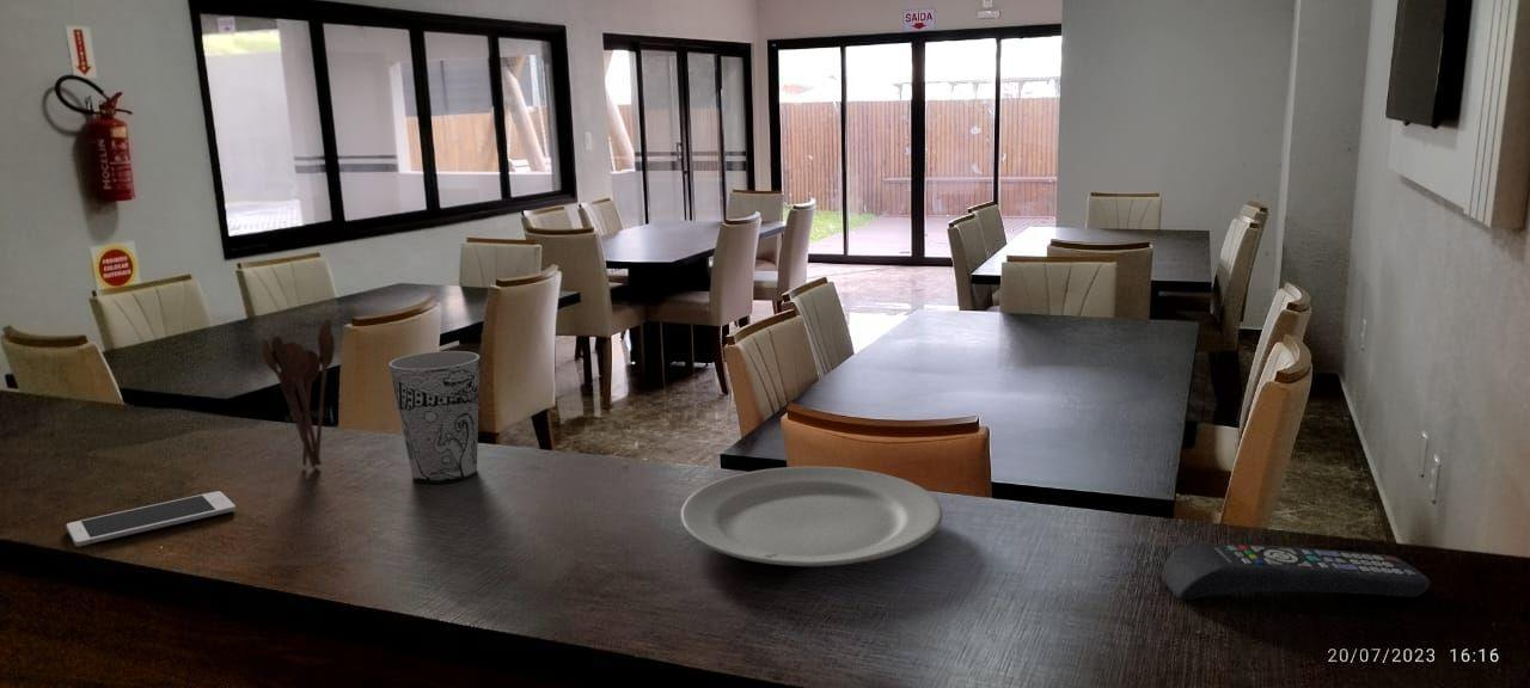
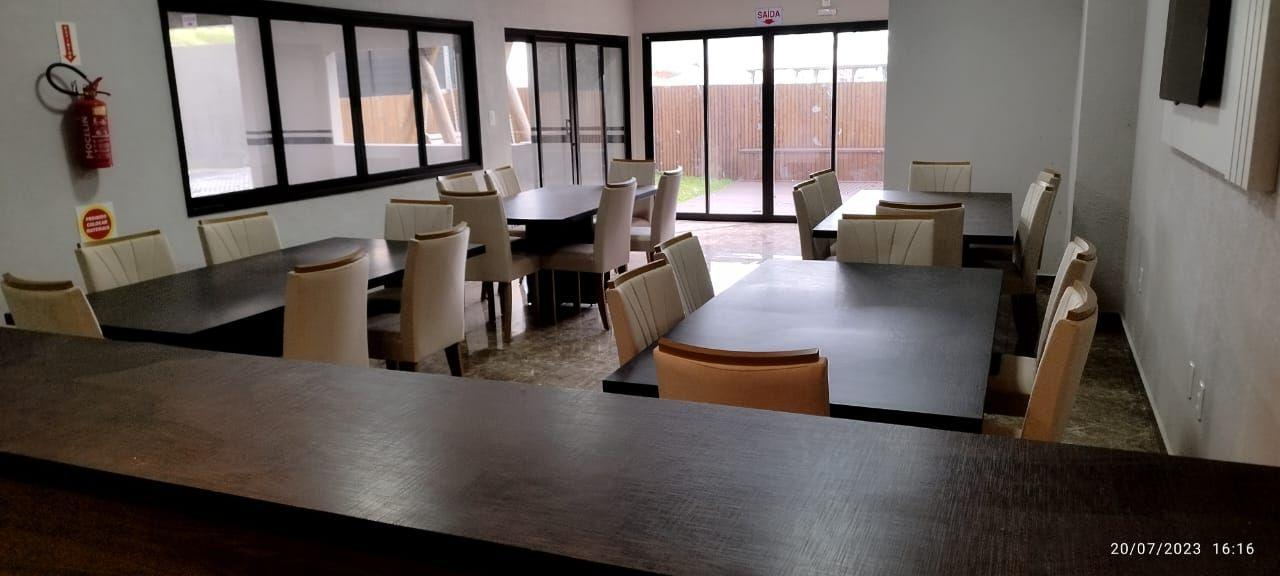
- cup [387,350,481,484]
- remote control [1161,542,1432,601]
- cell phone [66,490,237,547]
- chinaware [679,466,943,567]
- utensil holder [262,317,336,469]
